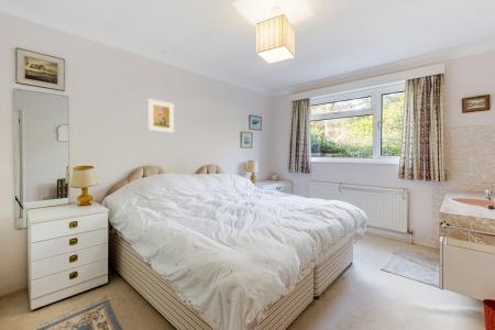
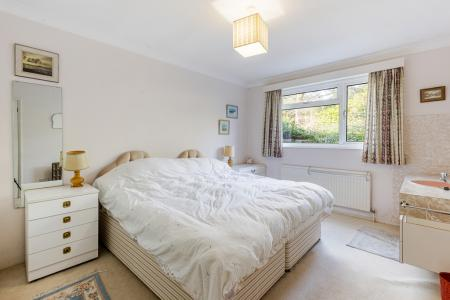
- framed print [147,98,175,134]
